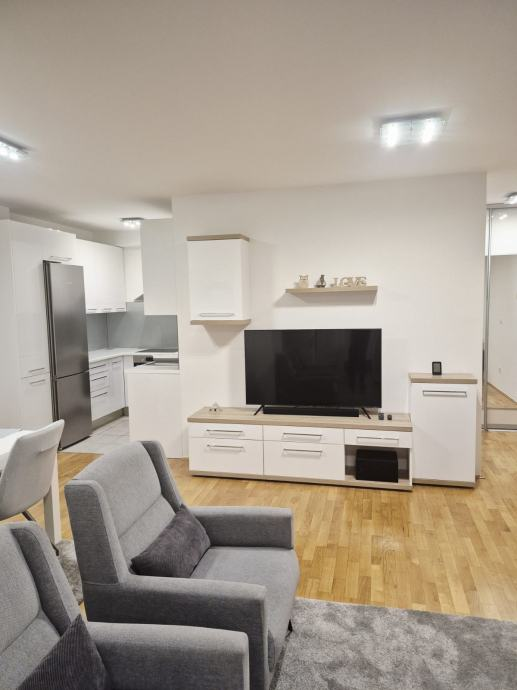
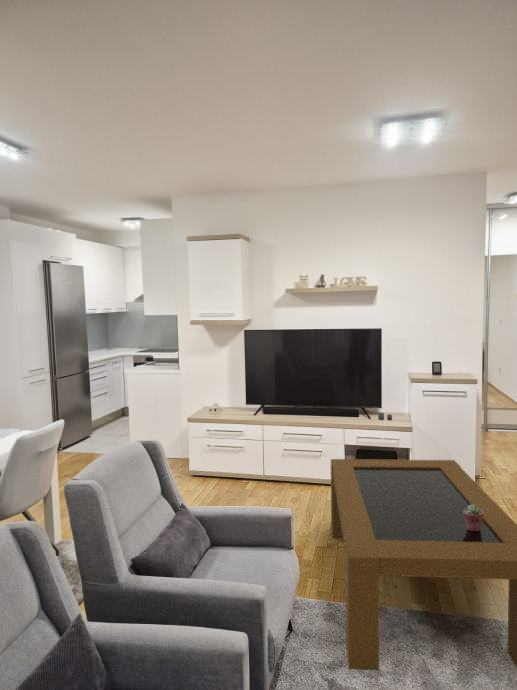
+ coffee table [330,458,517,671]
+ potted succulent [463,505,484,531]
